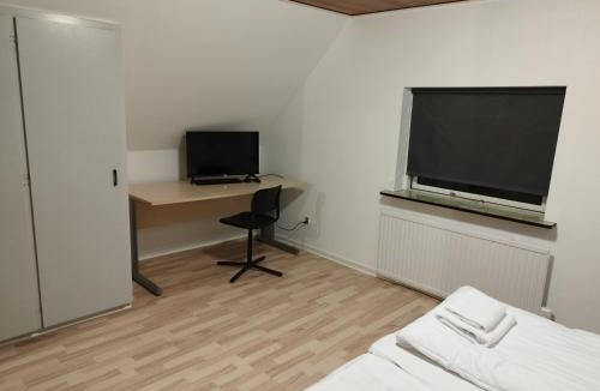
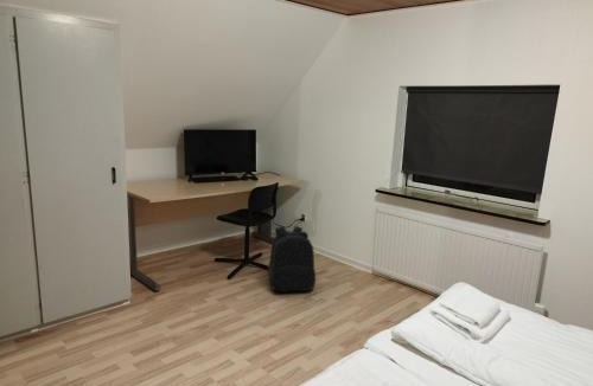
+ backpack [267,225,317,294]
